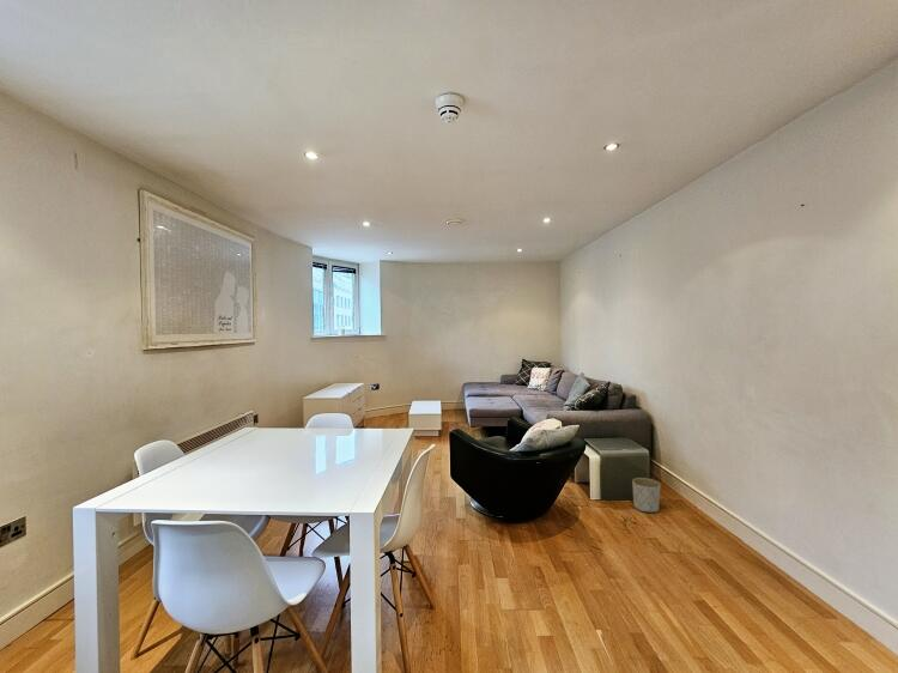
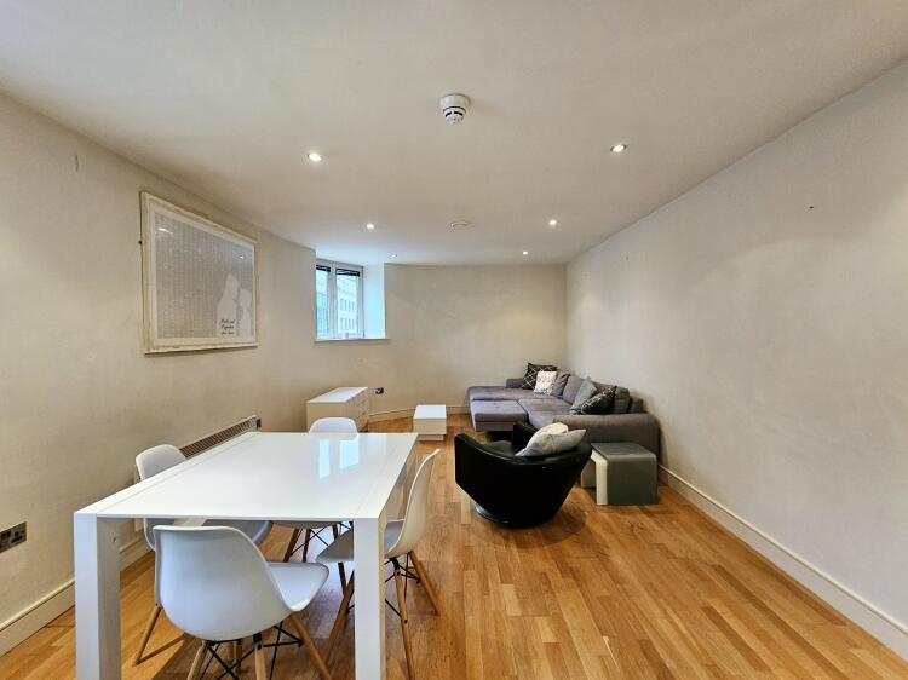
- planter [631,477,662,514]
